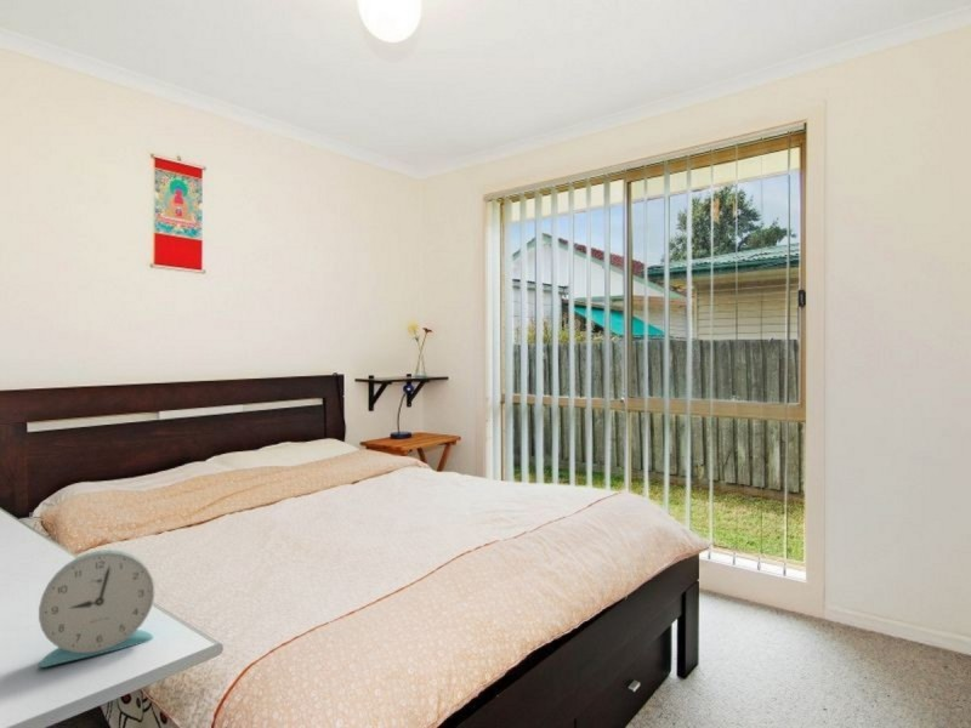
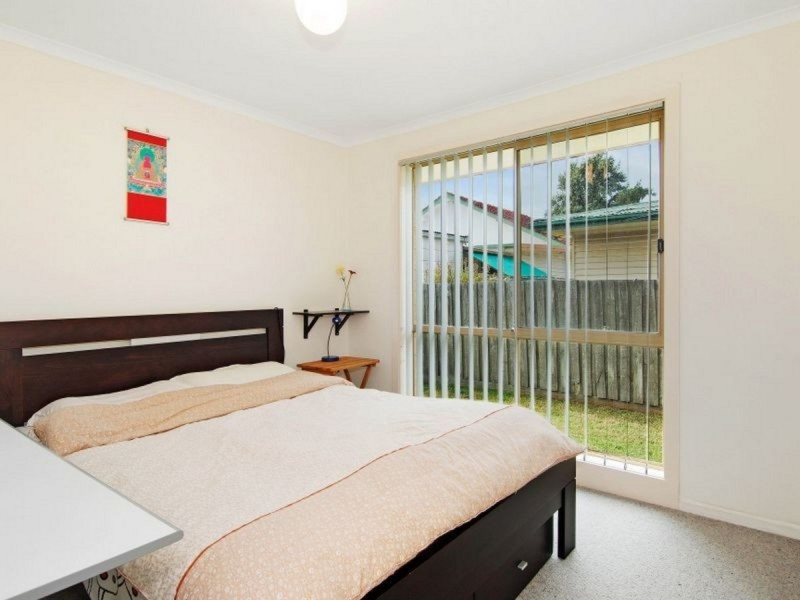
- alarm clock [36,548,155,669]
